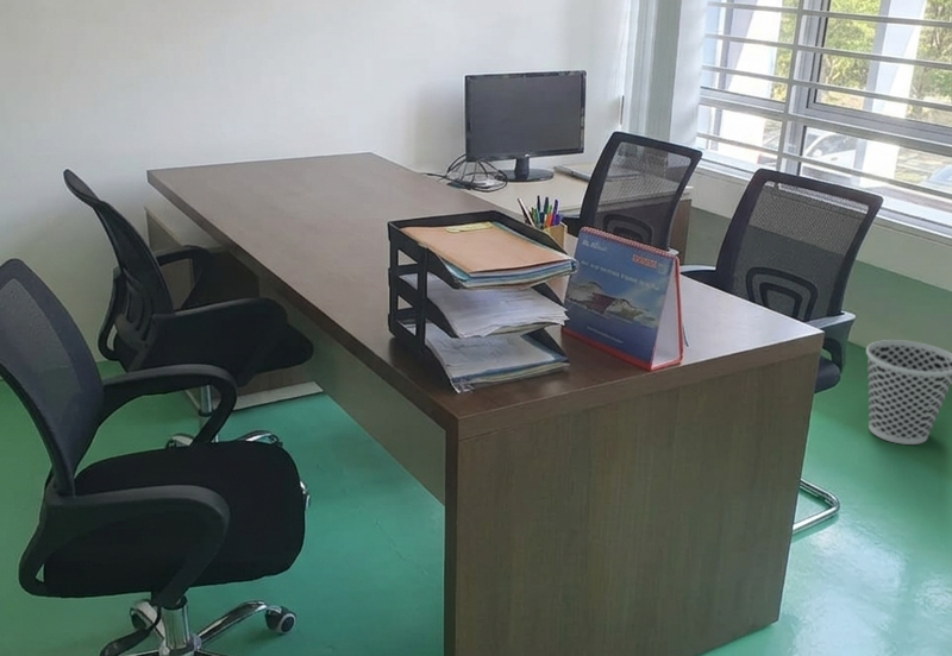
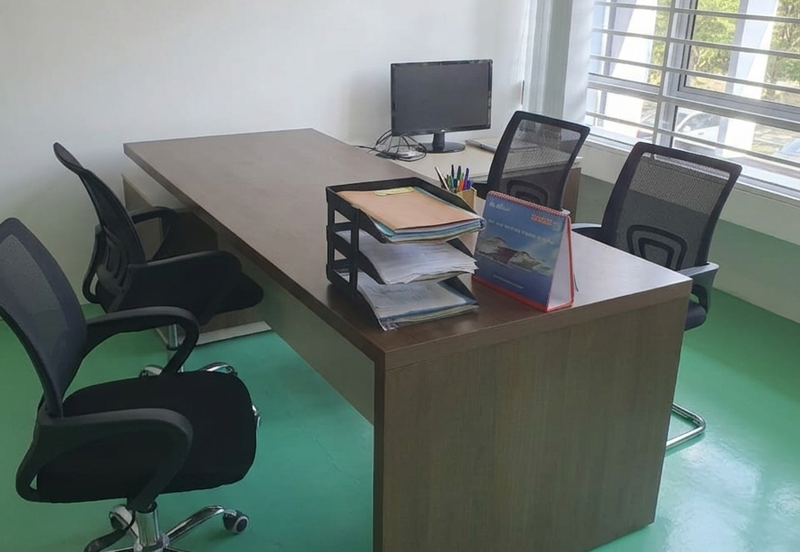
- wastebasket [865,339,952,446]
